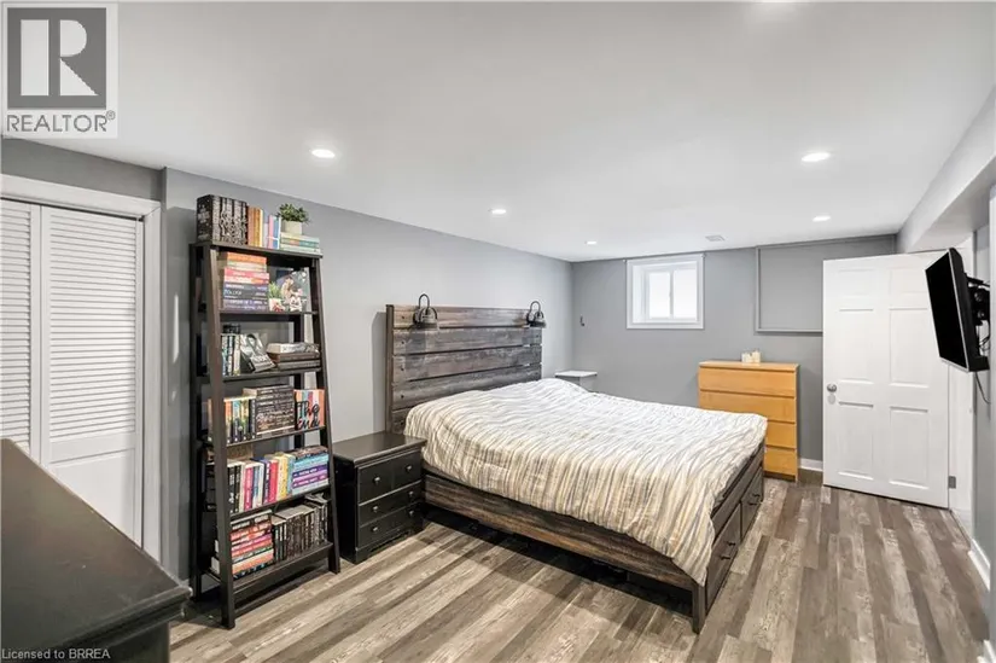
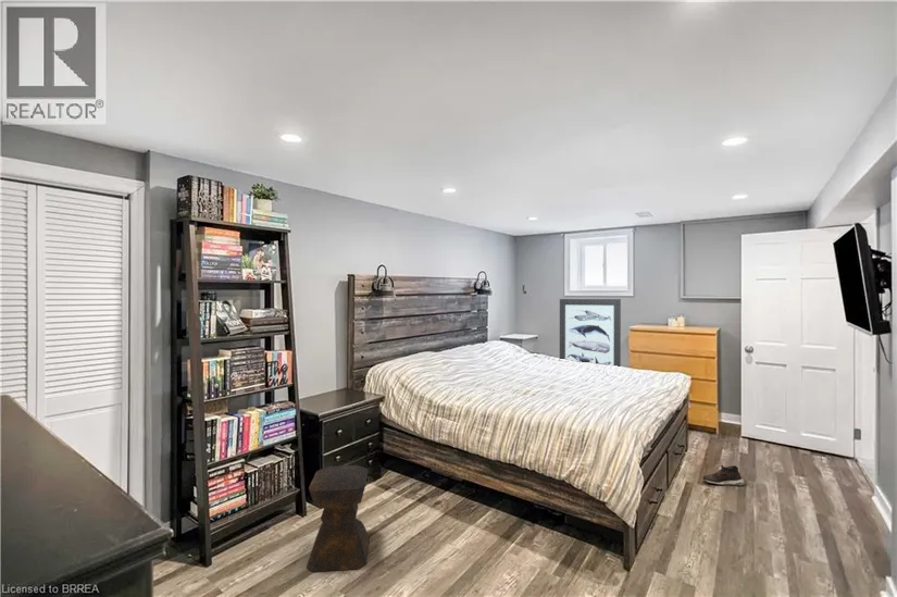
+ stool [306,464,371,573]
+ shoe [702,463,746,486]
+ wall art [559,298,622,368]
